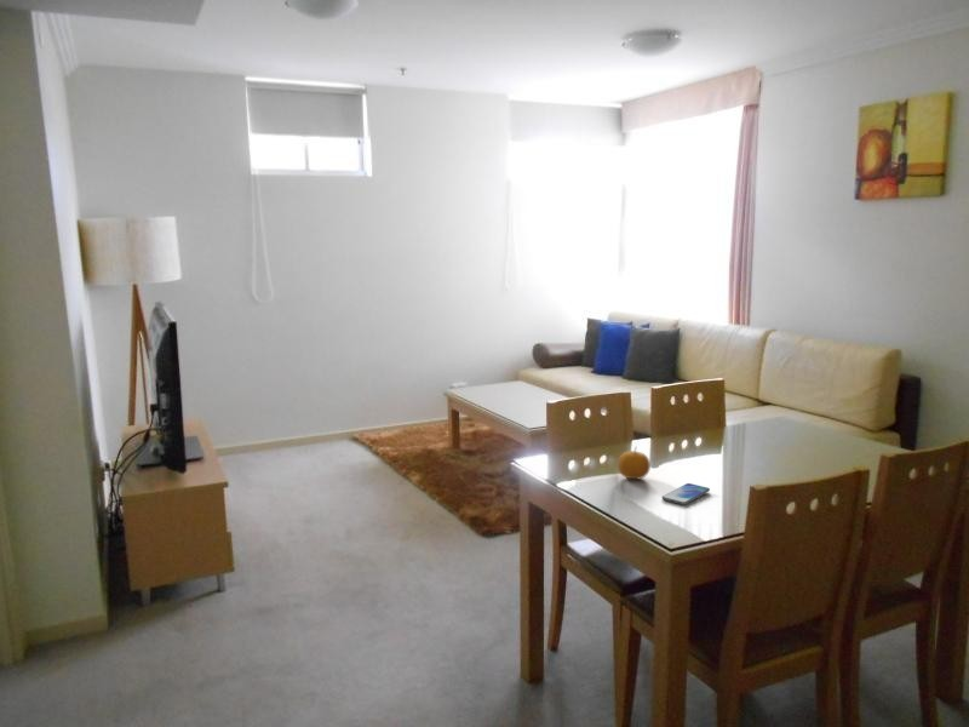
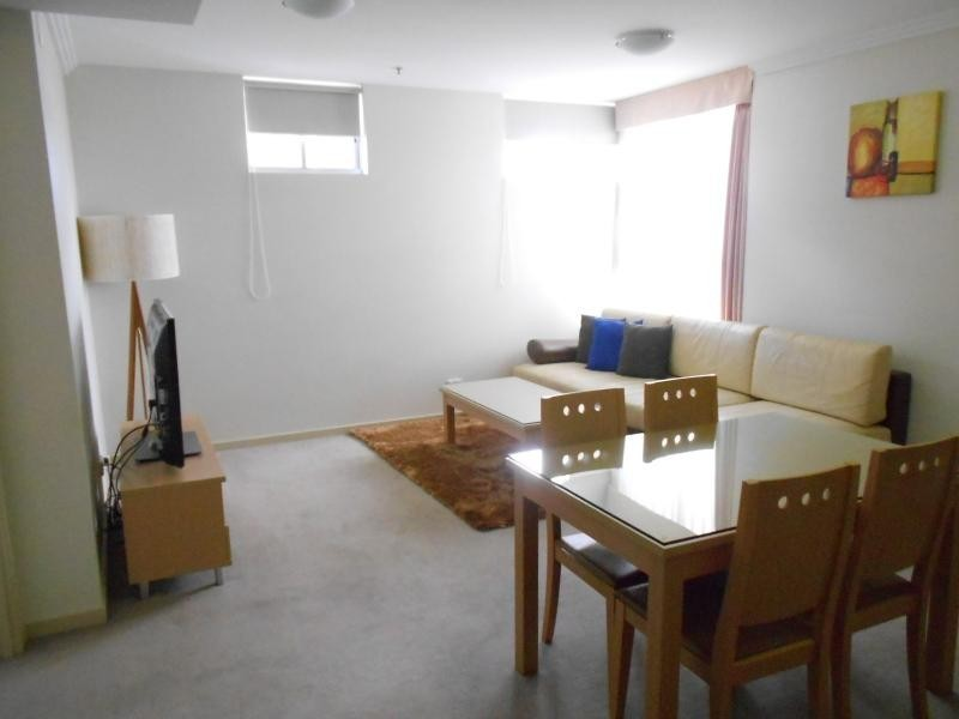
- fruit [617,446,652,481]
- smartphone [661,482,711,506]
